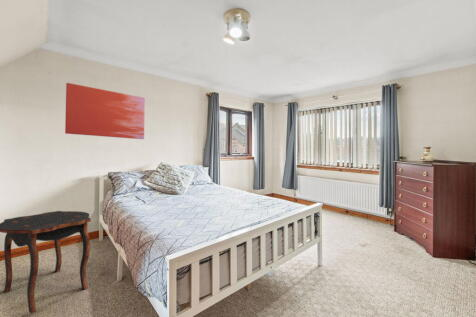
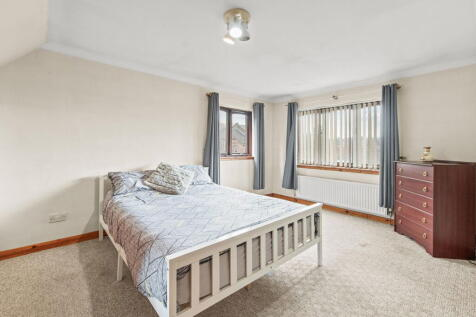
- wall art [64,82,146,140]
- side table [0,210,92,315]
